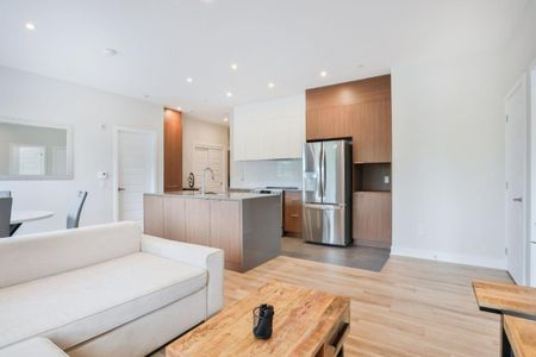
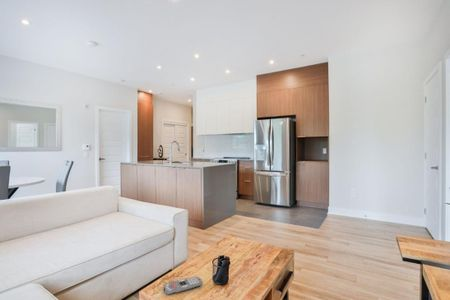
+ remote control [163,276,203,296]
